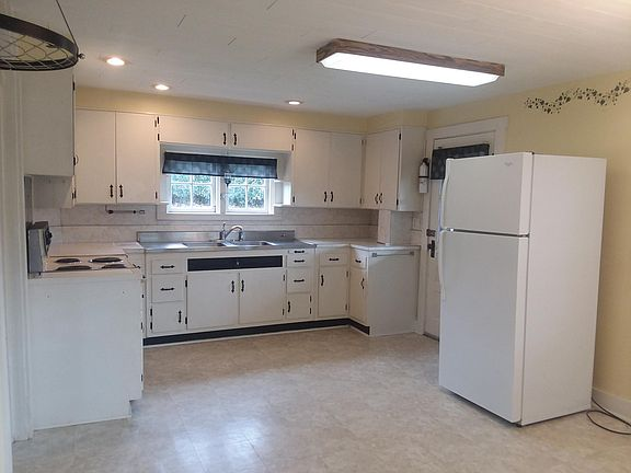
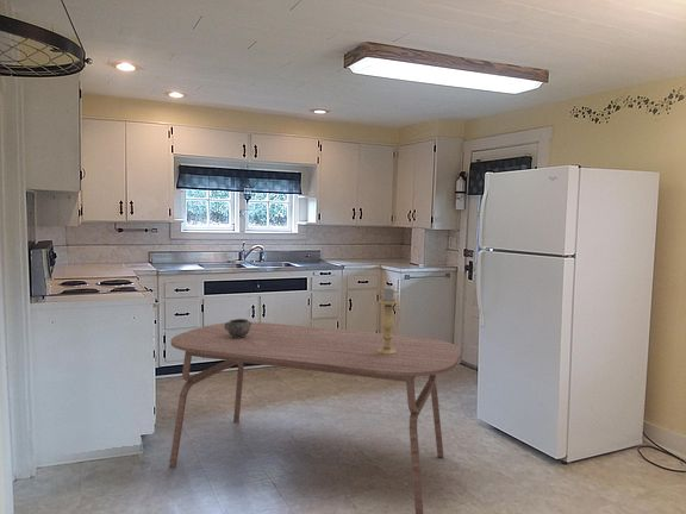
+ dining table [168,321,462,514]
+ decorative bowl [224,318,251,338]
+ candle holder [378,284,398,355]
